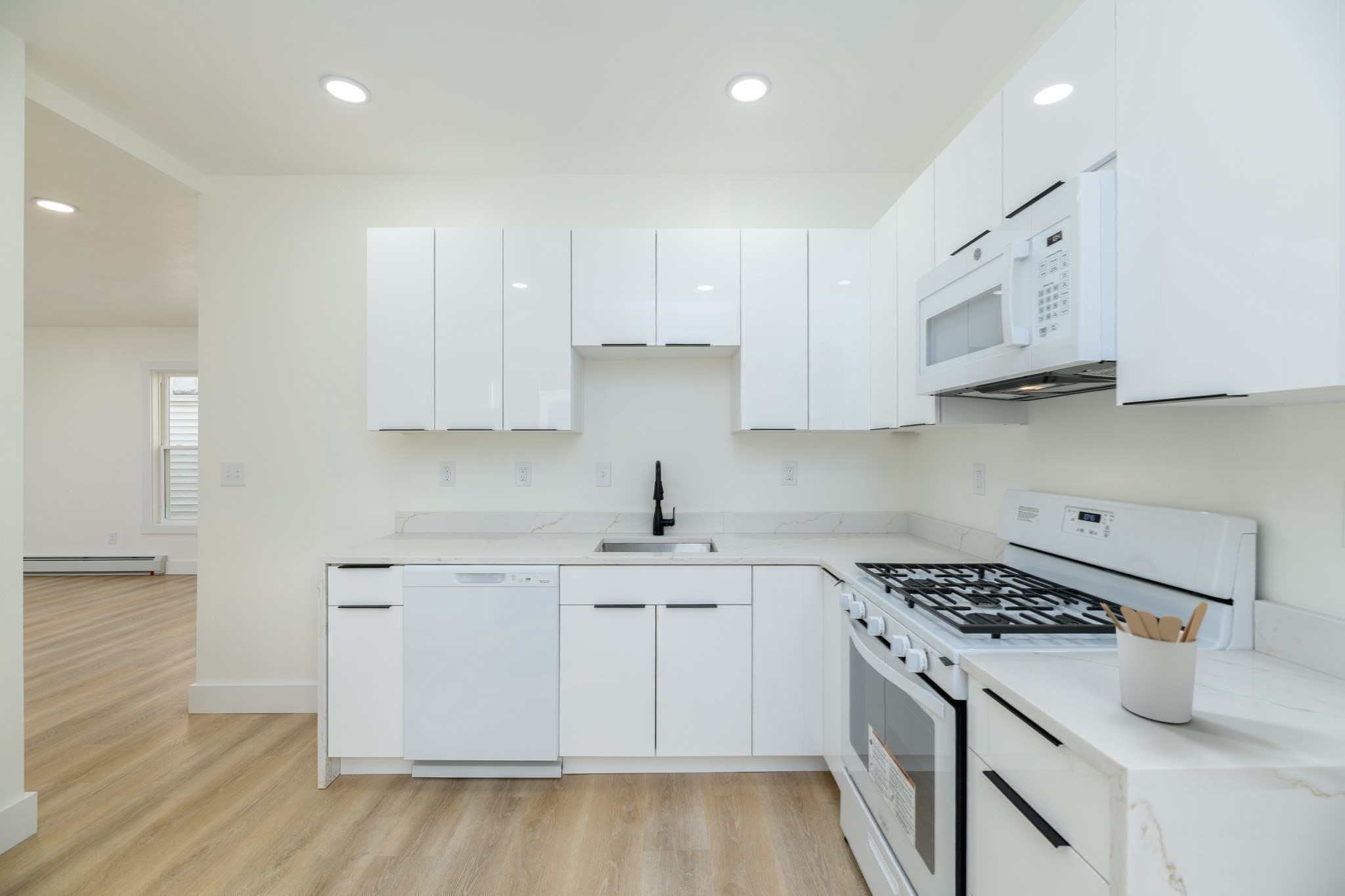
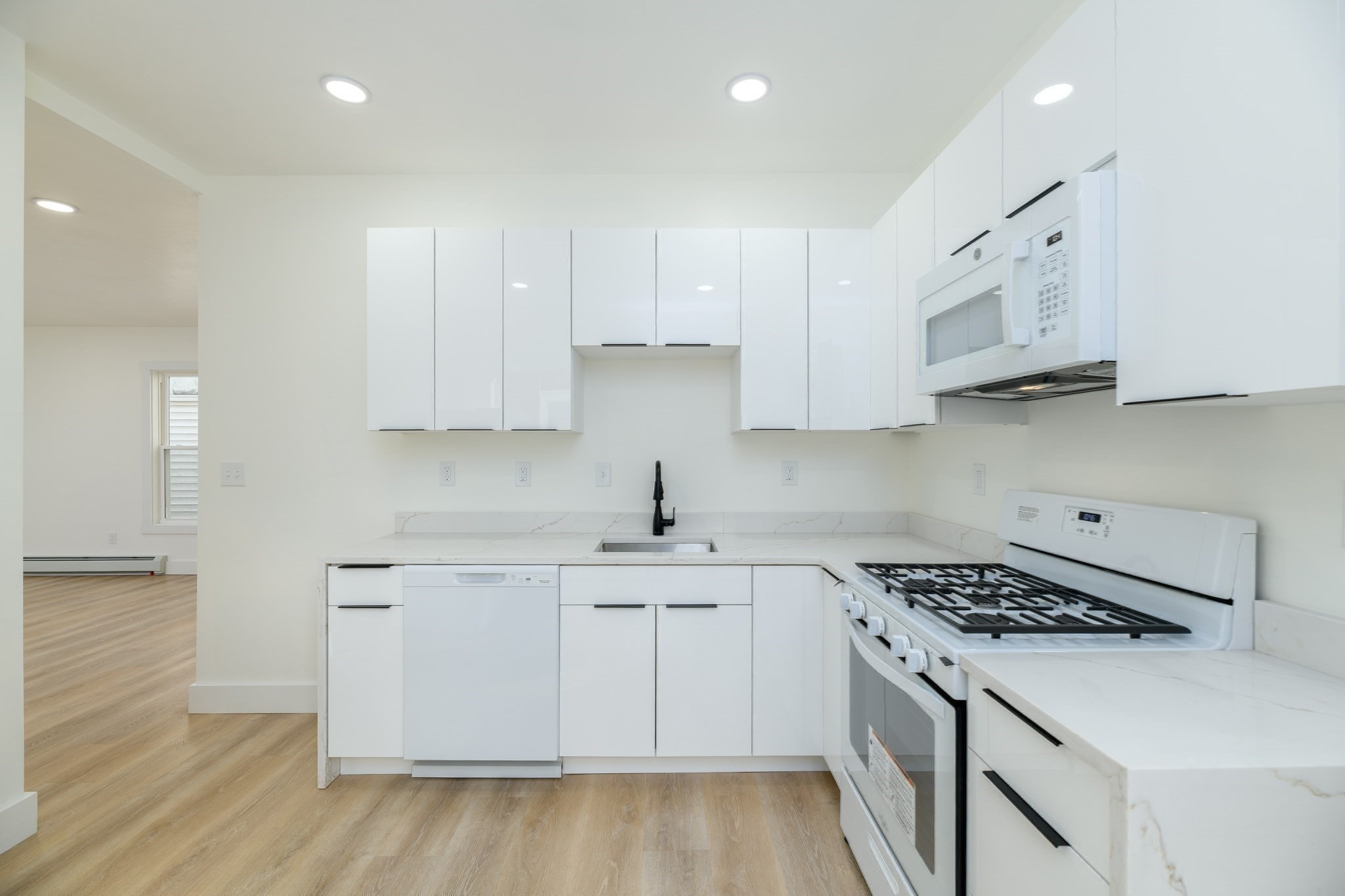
- utensil holder [1099,601,1208,724]
